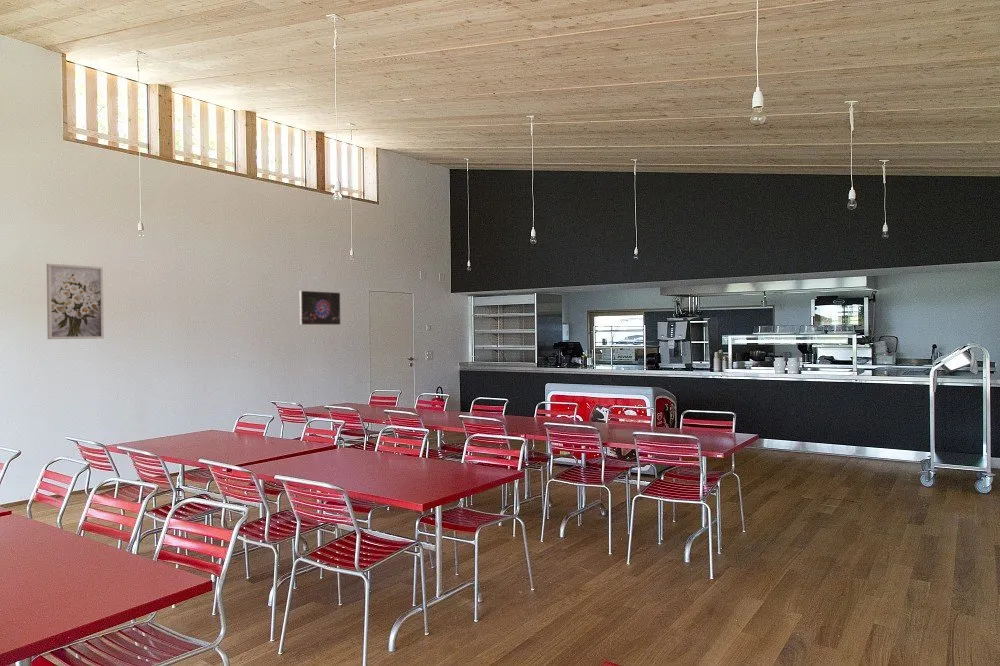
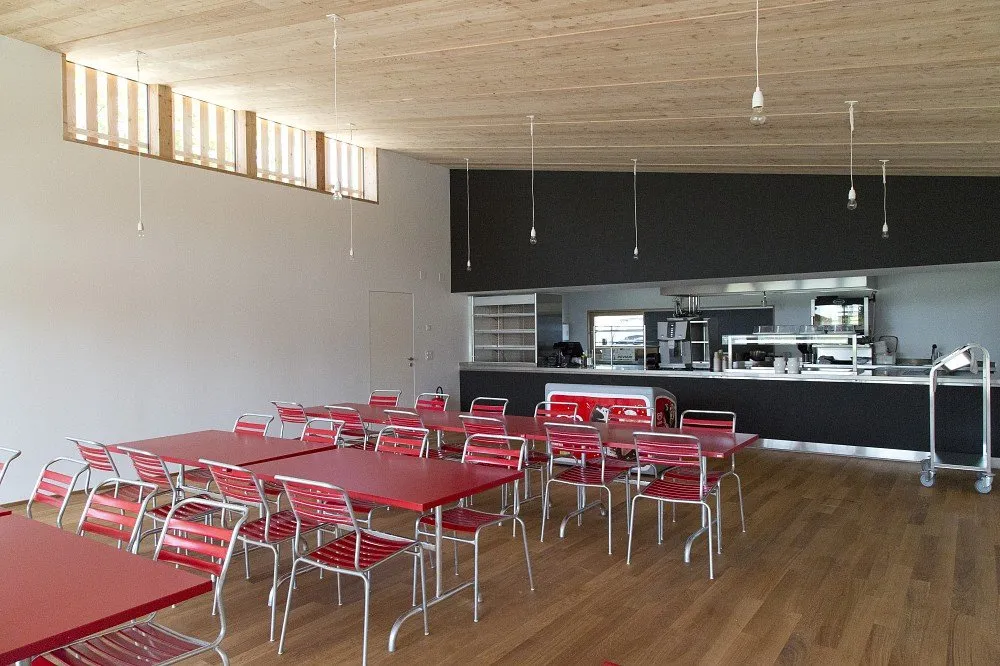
- wall art [46,262,105,340]
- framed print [298,290,342,326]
